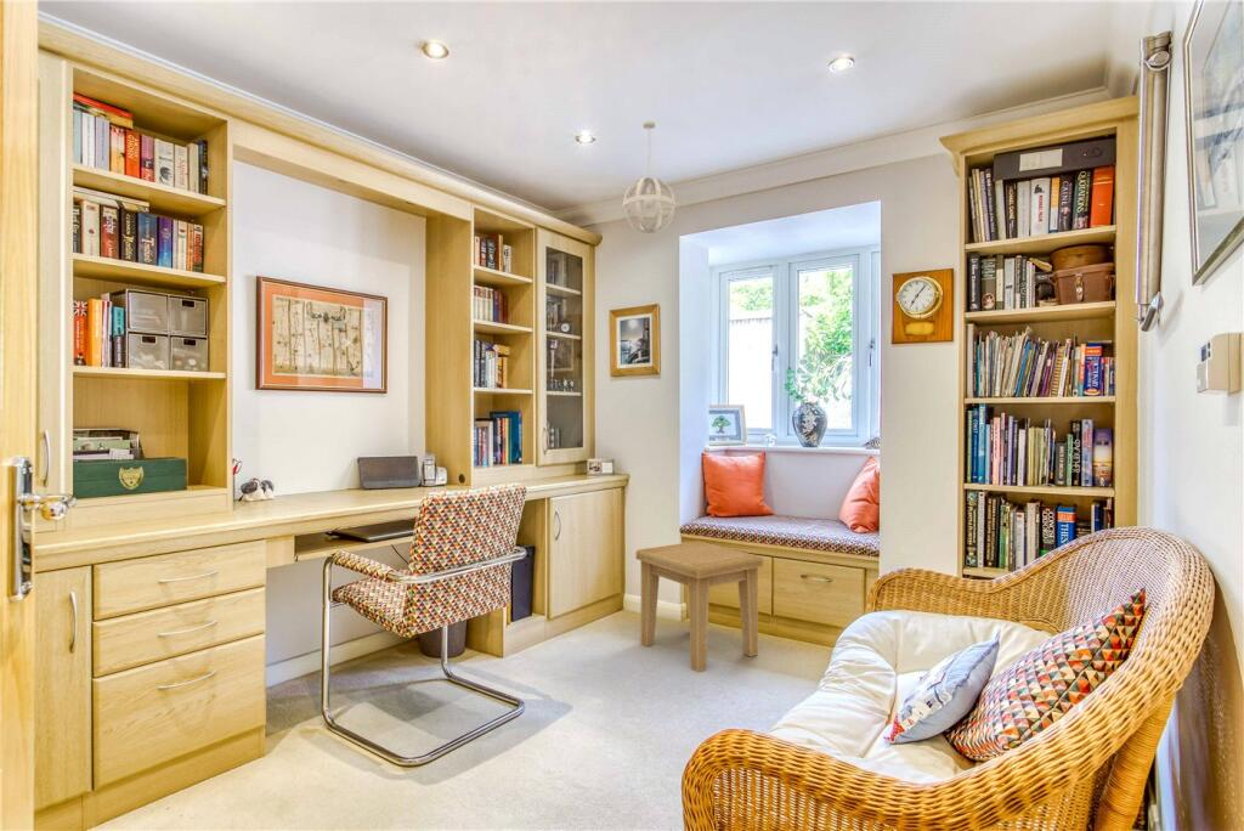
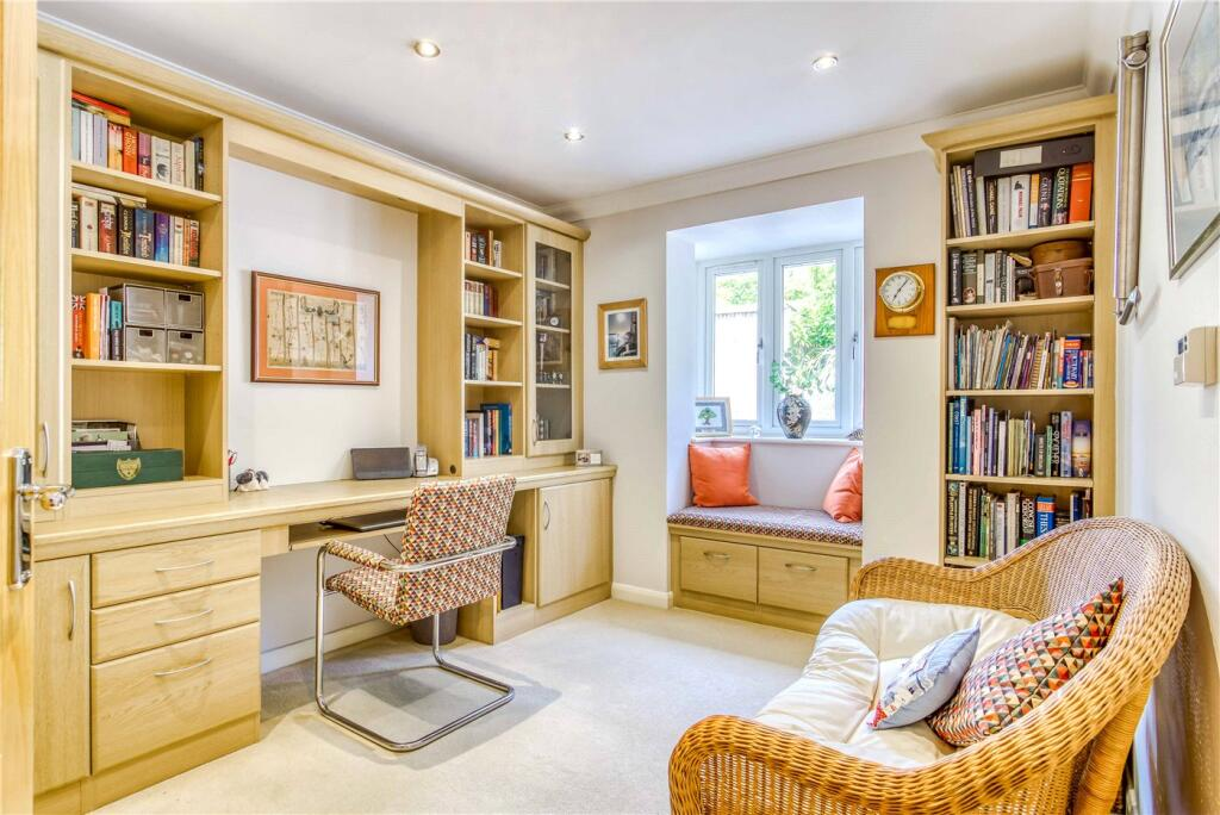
- pendant light [621,120,678,234]
- side table [634,539,764,673]
